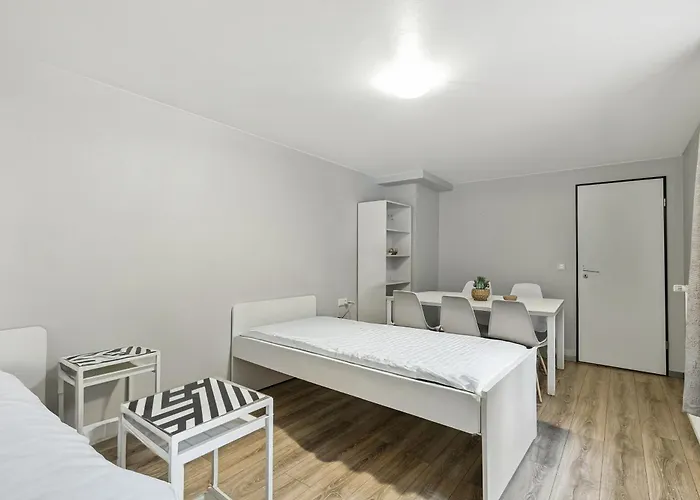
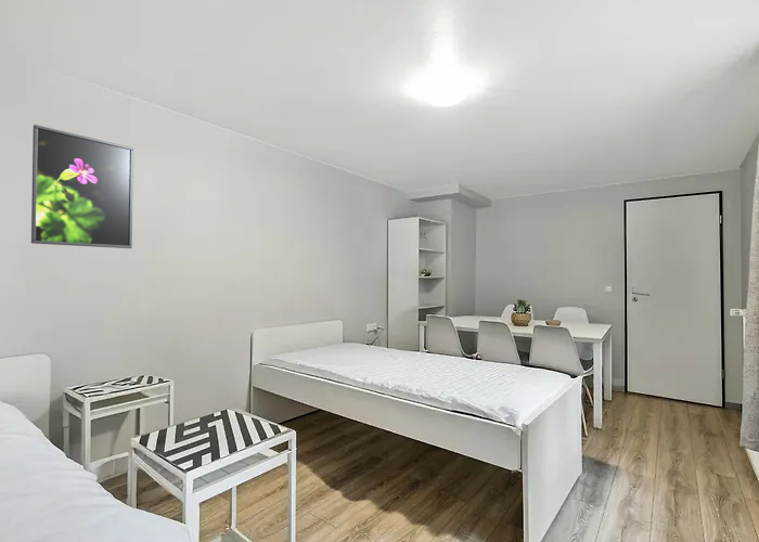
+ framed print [30,124,134,249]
